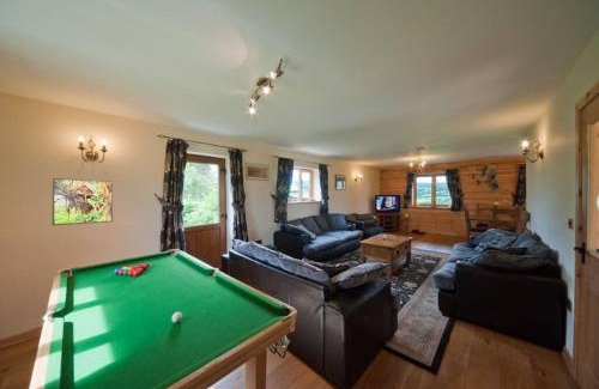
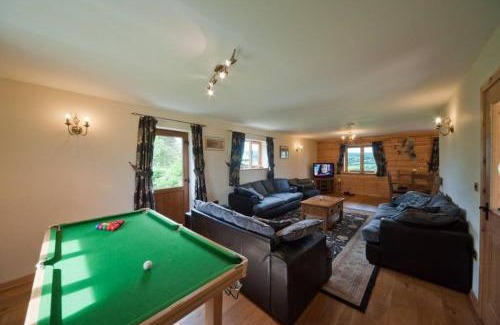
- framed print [52,177,114,226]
